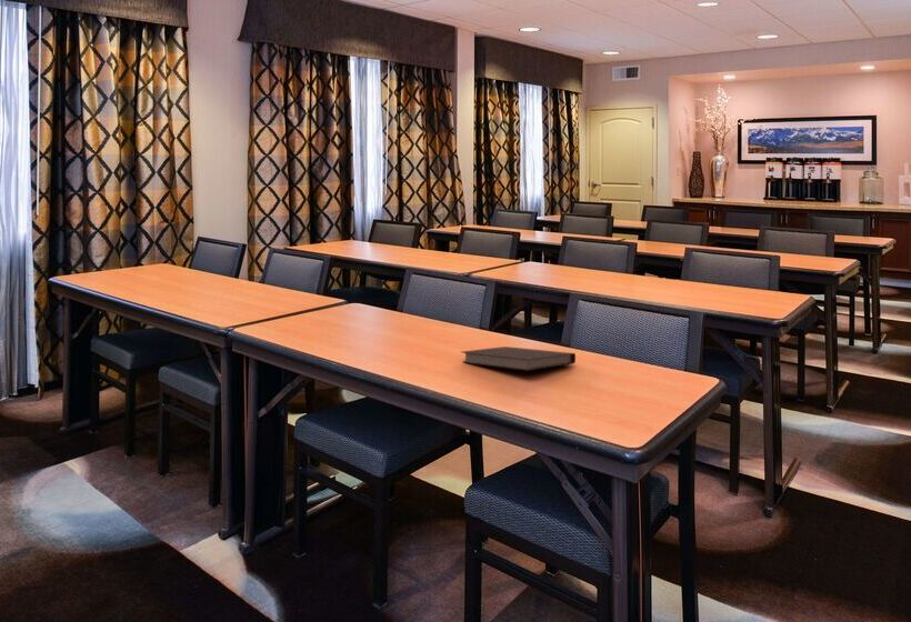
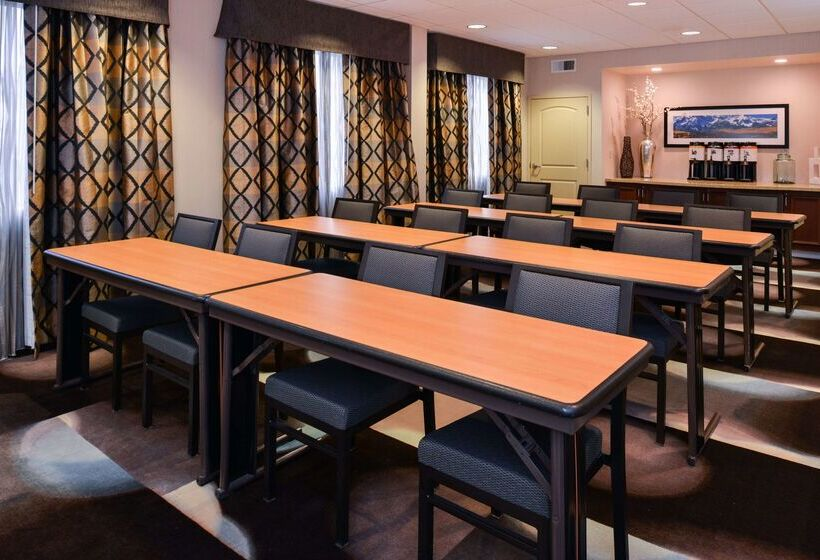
- notebook [461,345,577,372]
